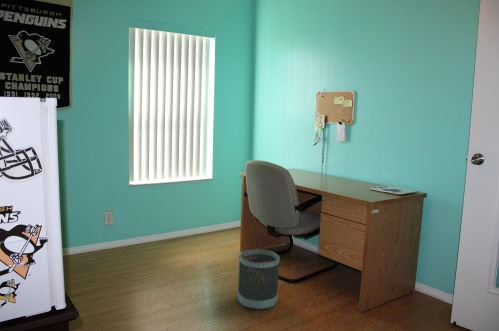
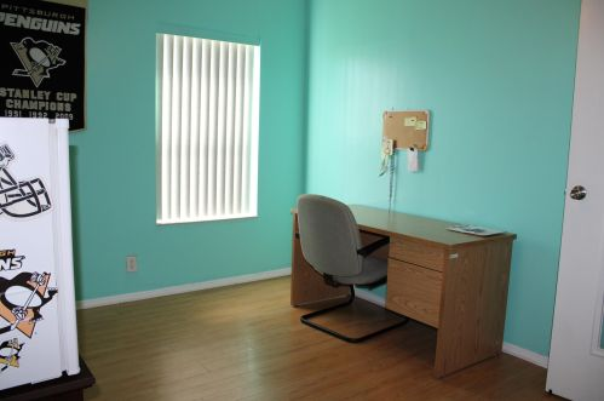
- wastebasket [236,249,281,311]
